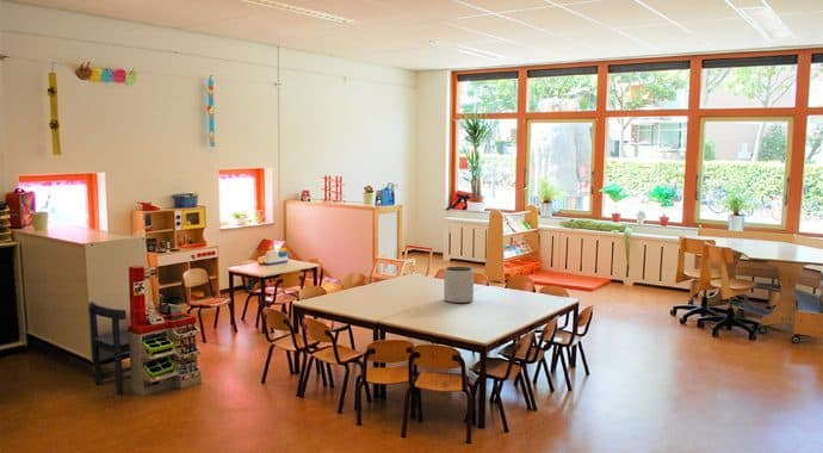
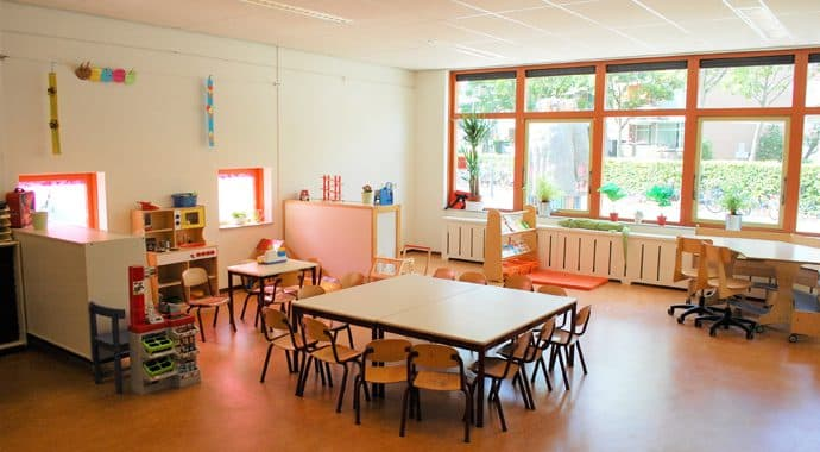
- plant pot [443,266,475,304]
